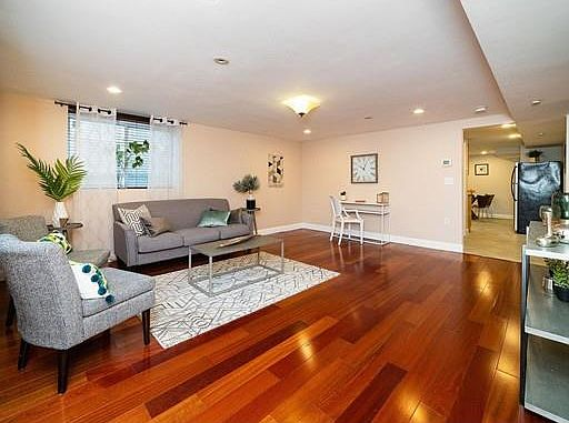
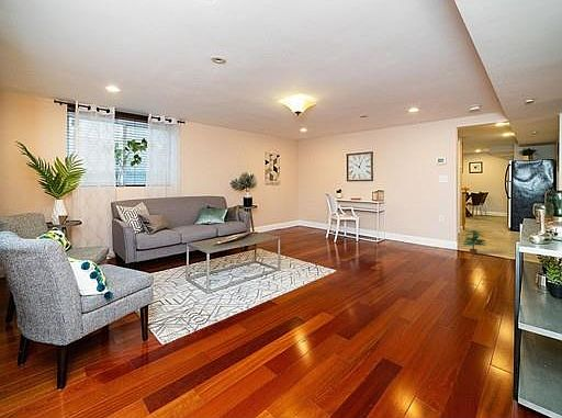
+ potted plant [462,229,487,255]
